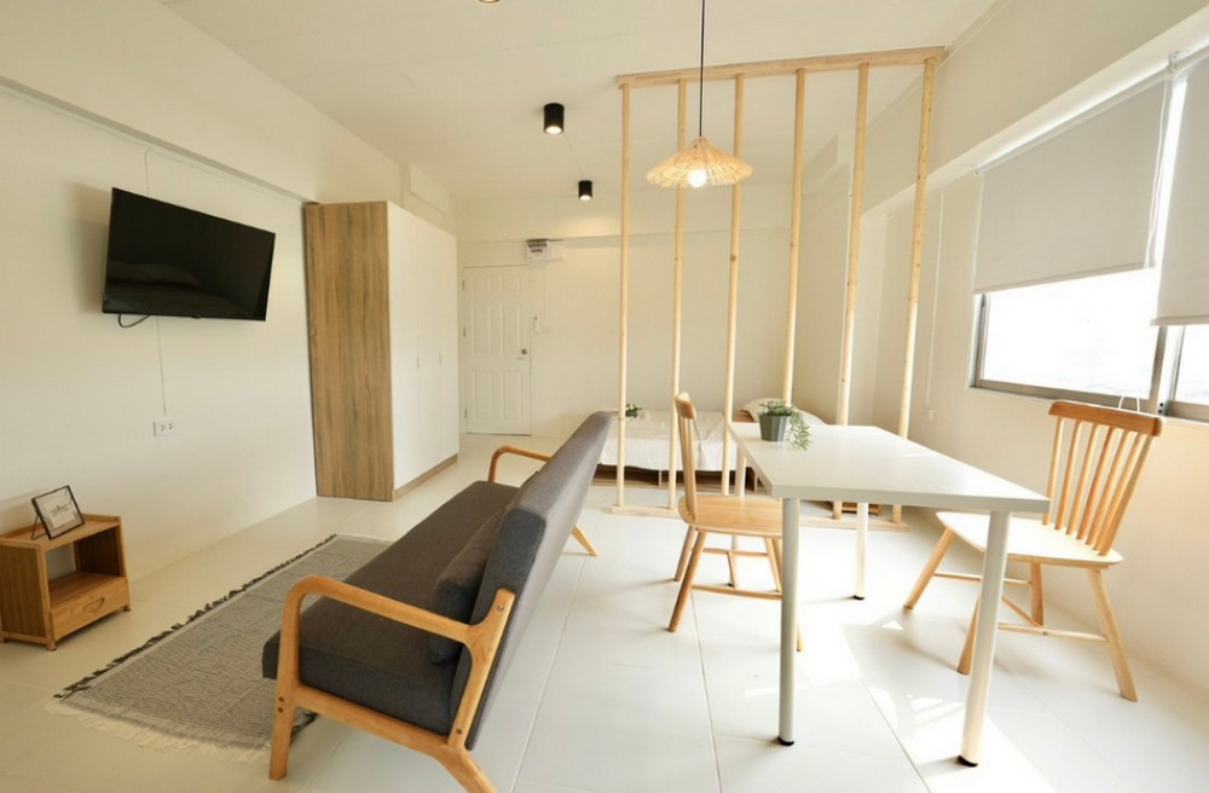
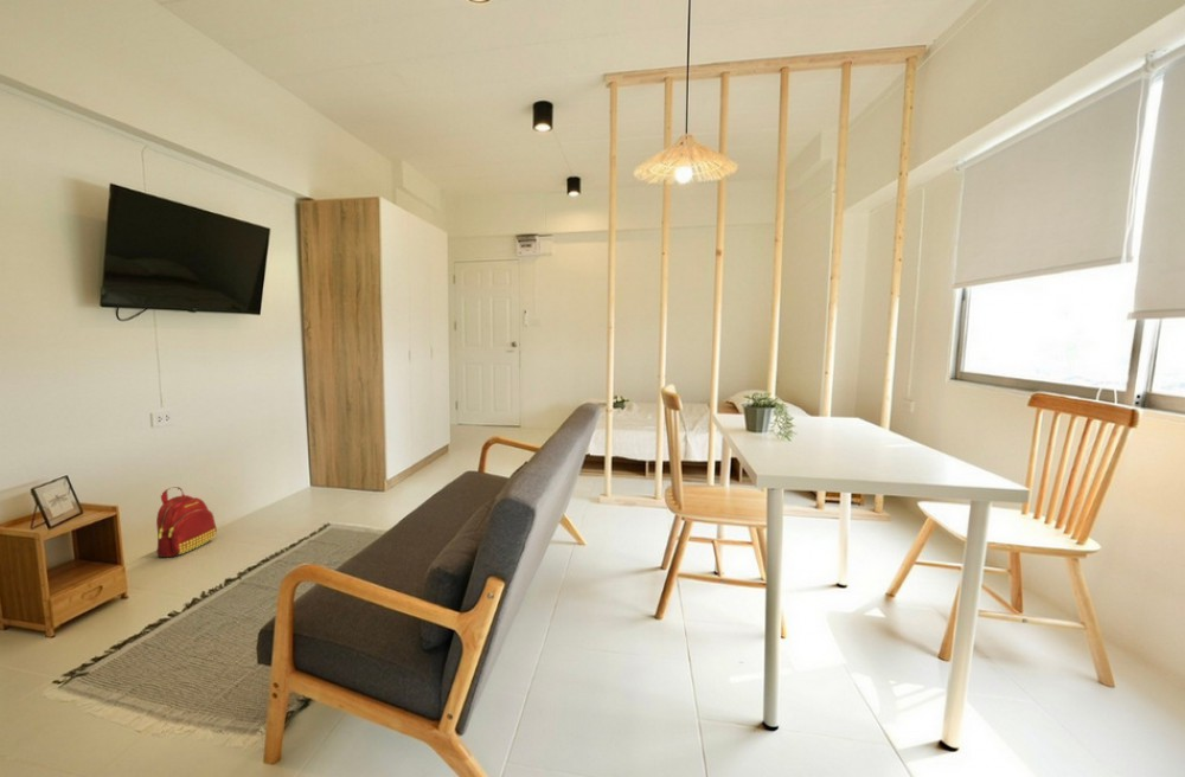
+ backpack [155,486,218,559]
